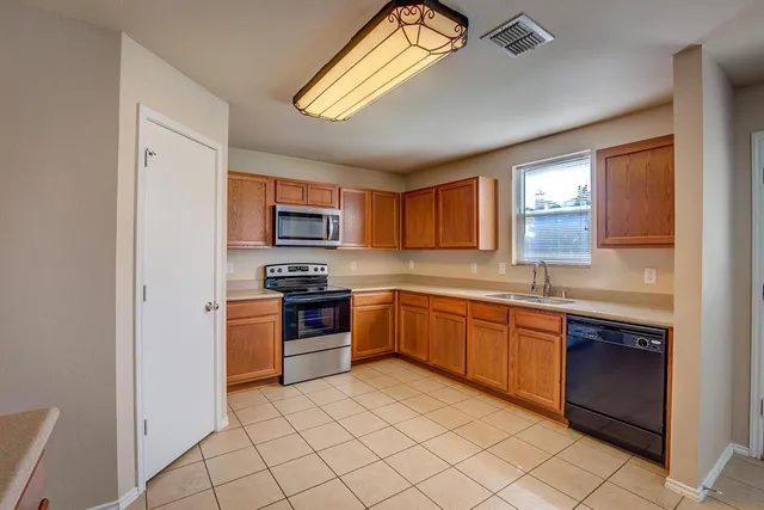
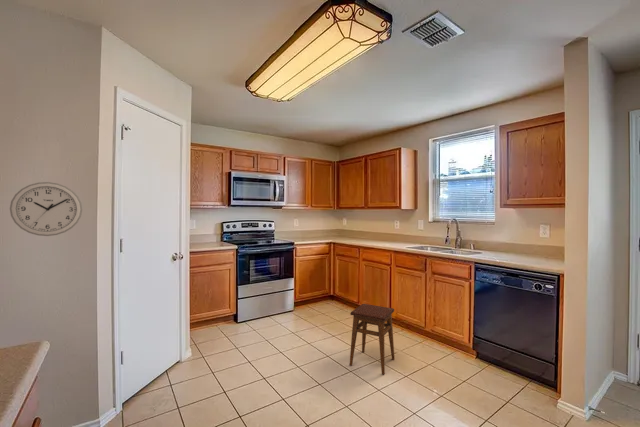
+ wall clock [9,181,83,237]
+ stool [348,303,396,375]
